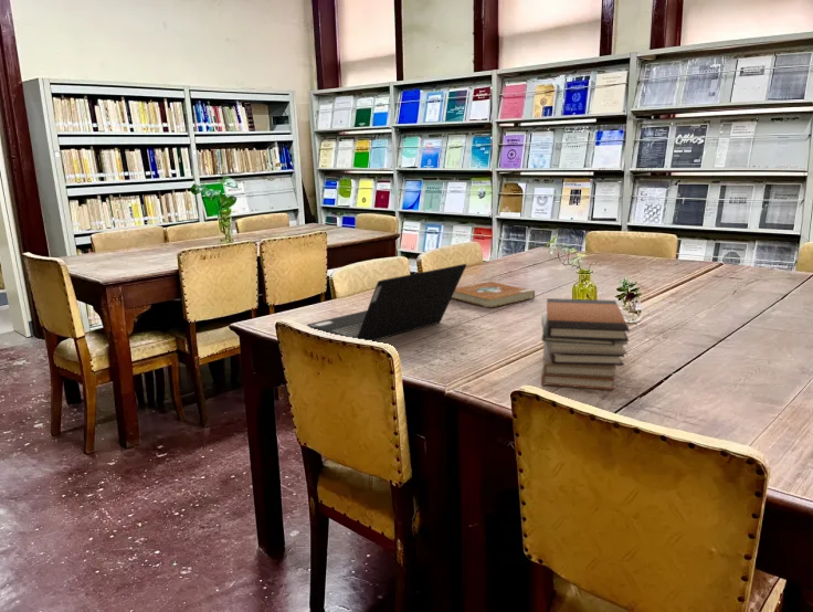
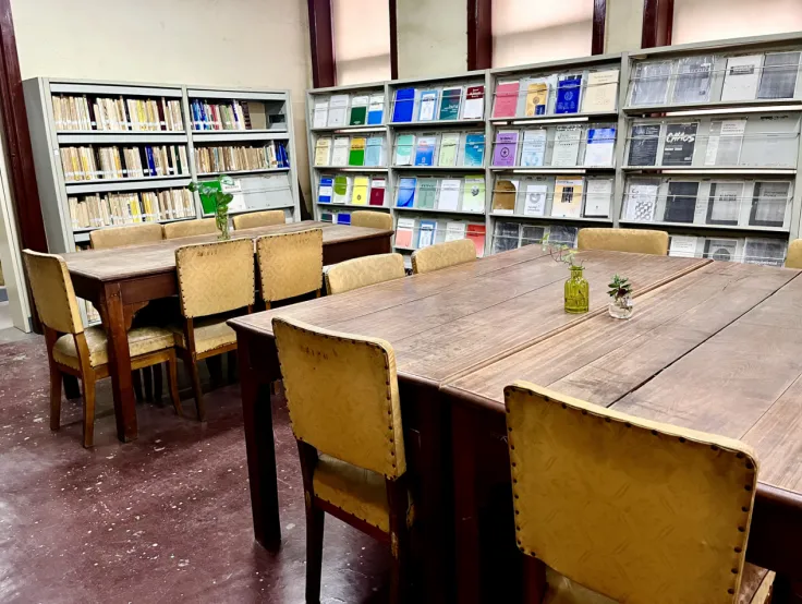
- laptop computer [306,263,467,342]
- book [452,281,536,309]
- book stack [540,297,631,391]
